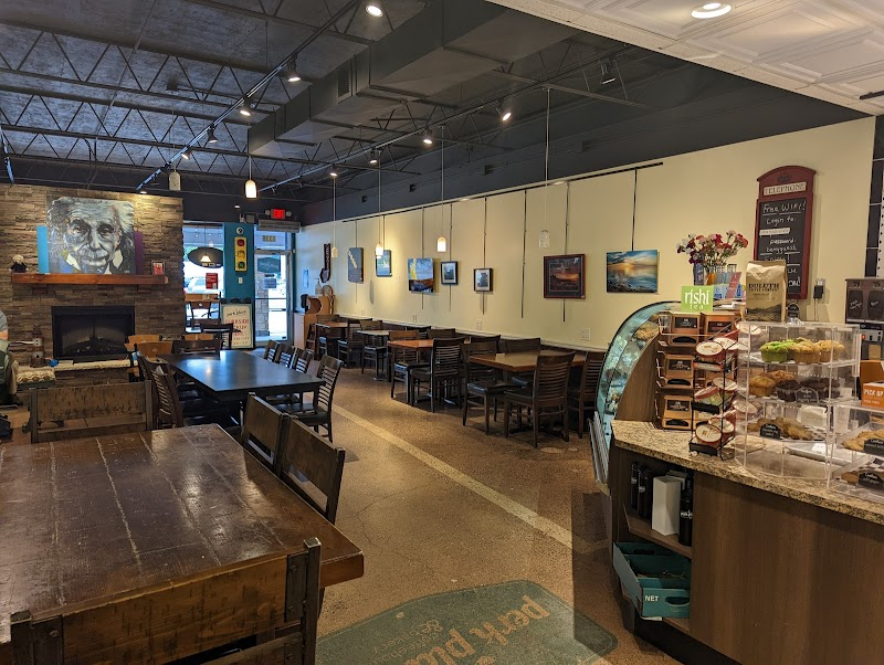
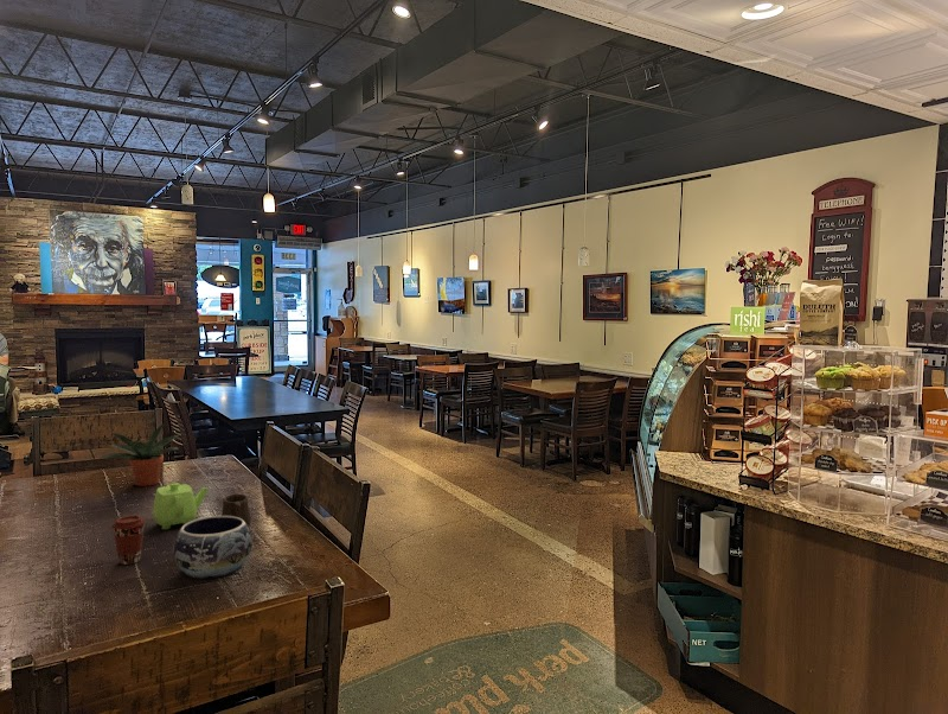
+ potted plant [98,422,180,487]
+ teapot [152,482,210,530]
+ decorative bowl [172,515,254,580]
+ mug [220,492,252,529]
+ coffee cup [110,515,147,566]
